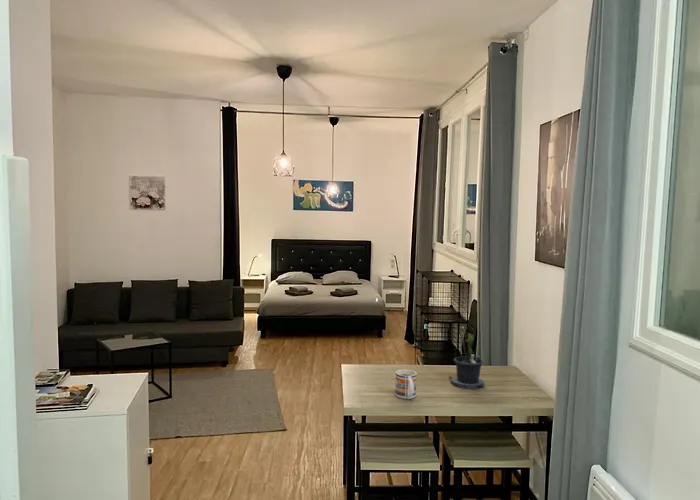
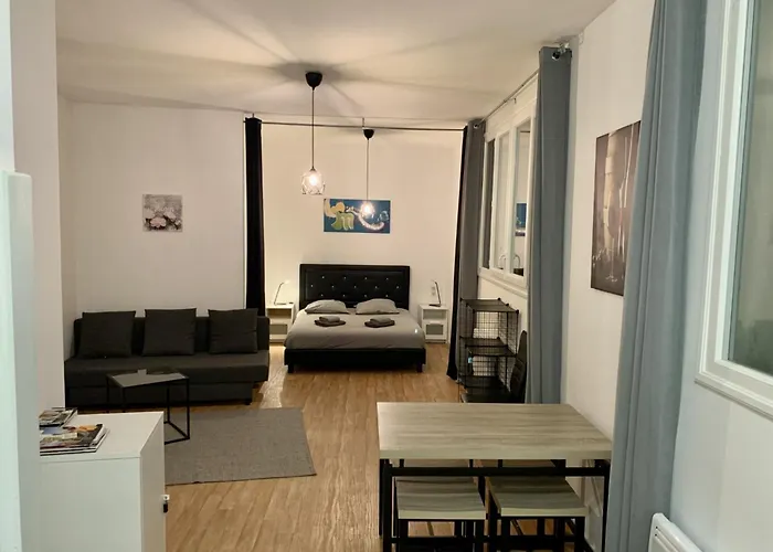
- potted plant [448,325,486,390]
- mug [394,369,418,400]
